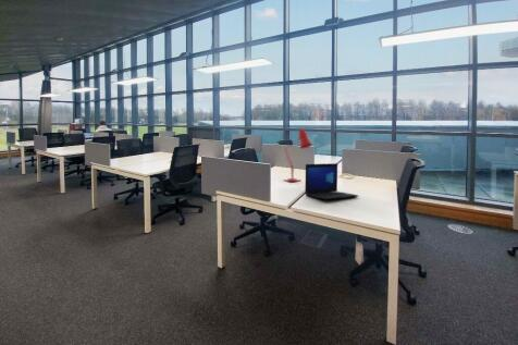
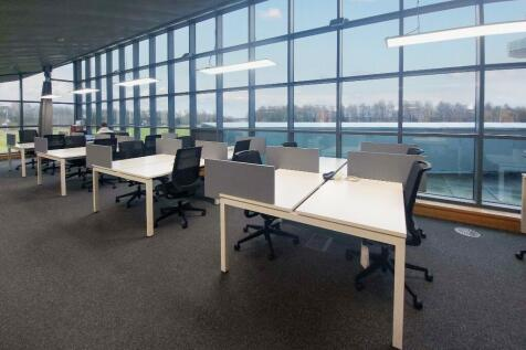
- desk lamp [282,127,313,183]
- laptop [304,162,359,200]
